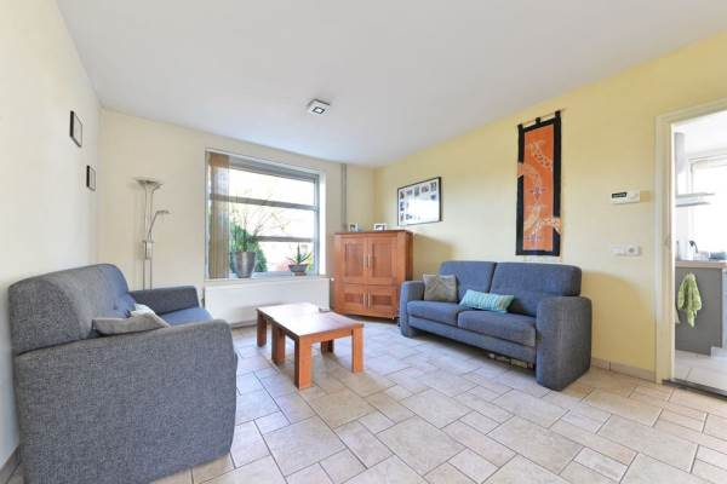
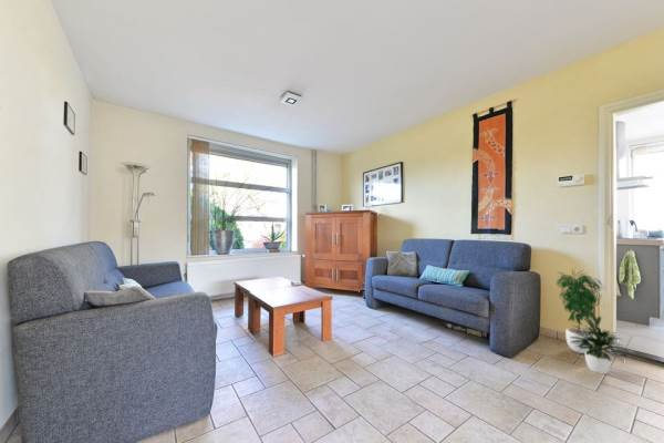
+ potted plant [554,269,624,375]
